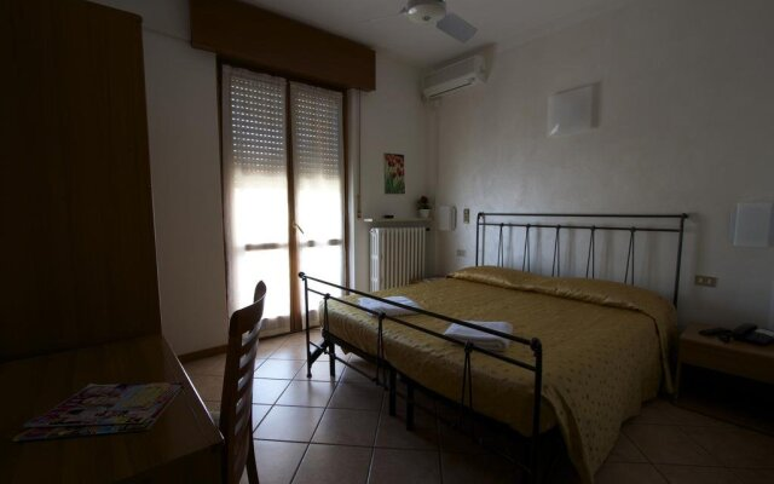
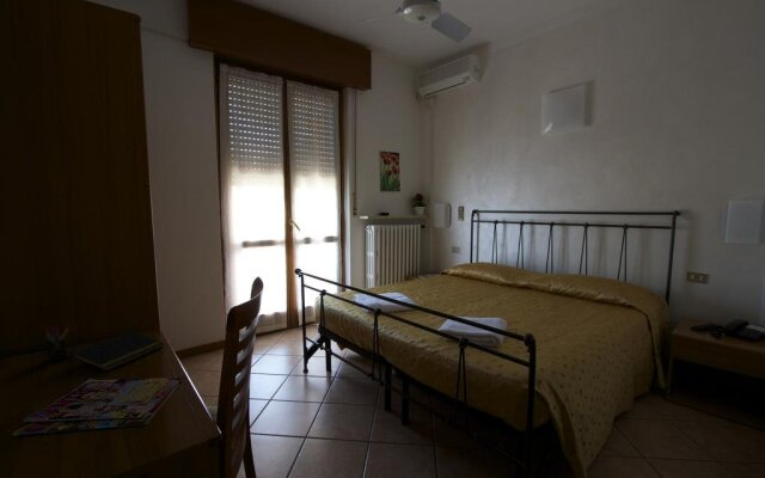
+ notepad [68,330,165,373]
+ pen holder [43,325,71,363]
